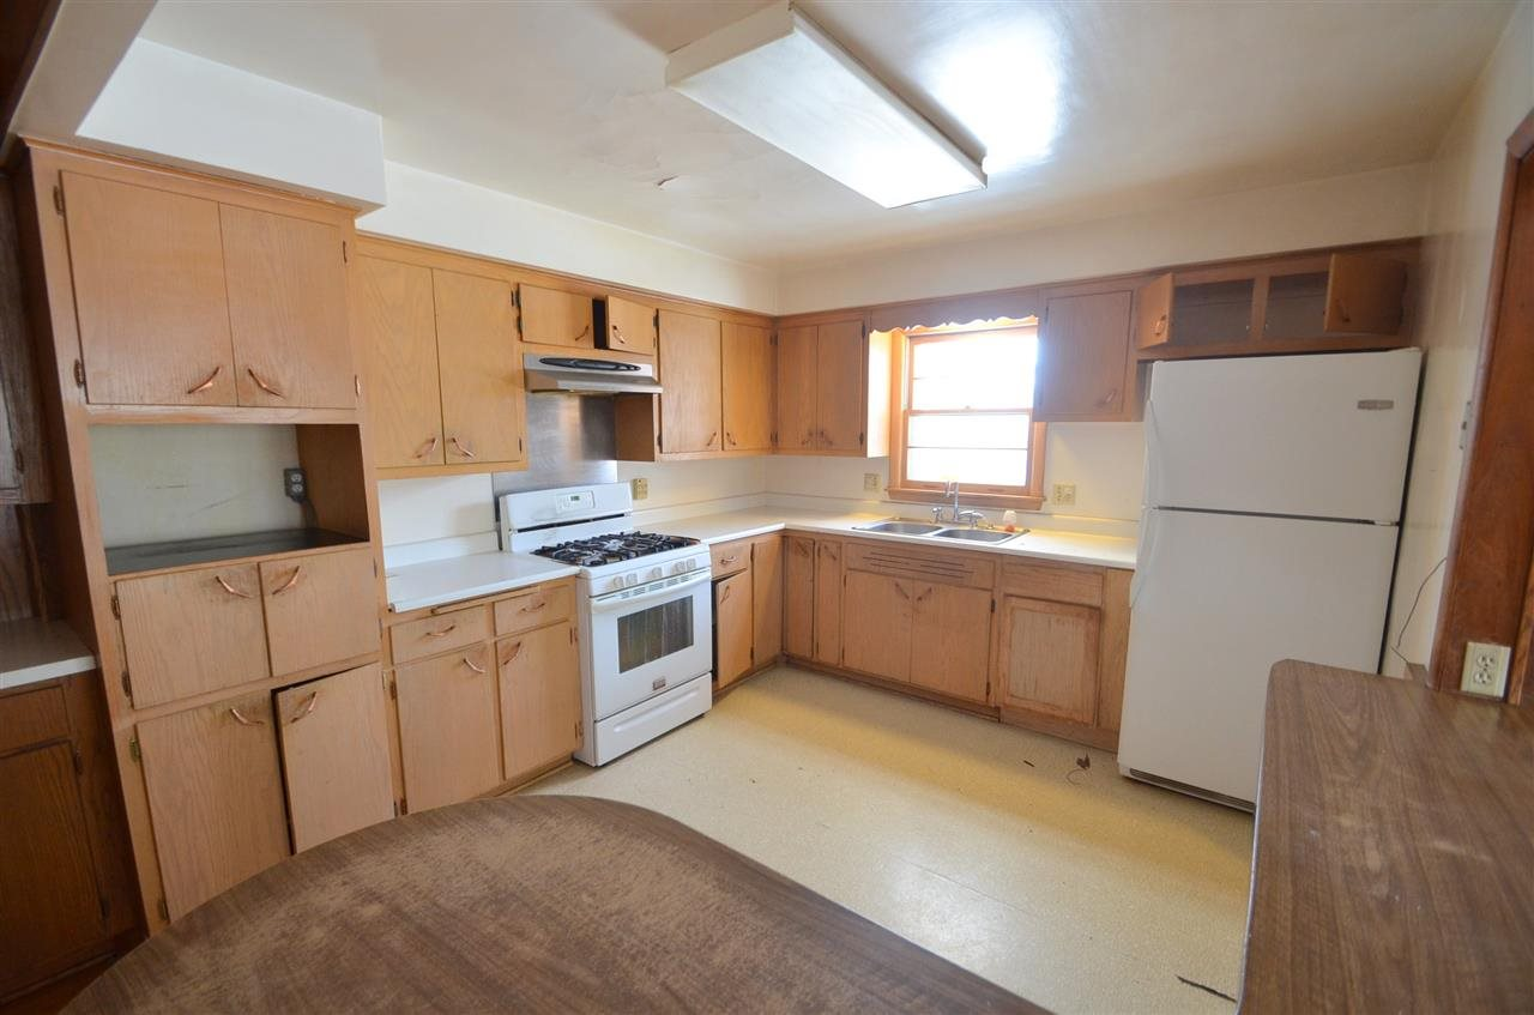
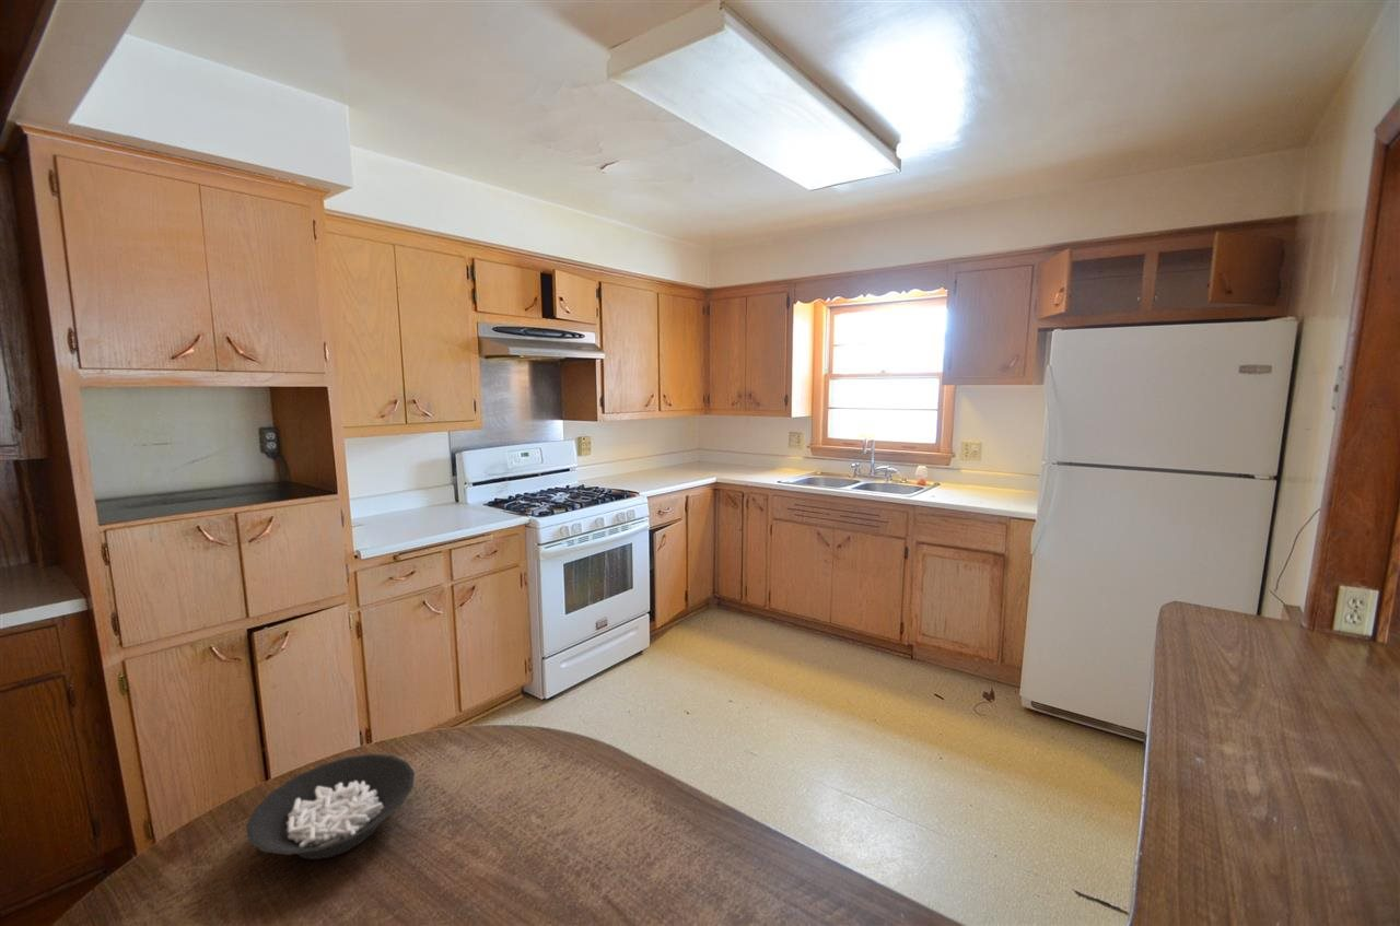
+ cereal bowl [245,753,416,860]
